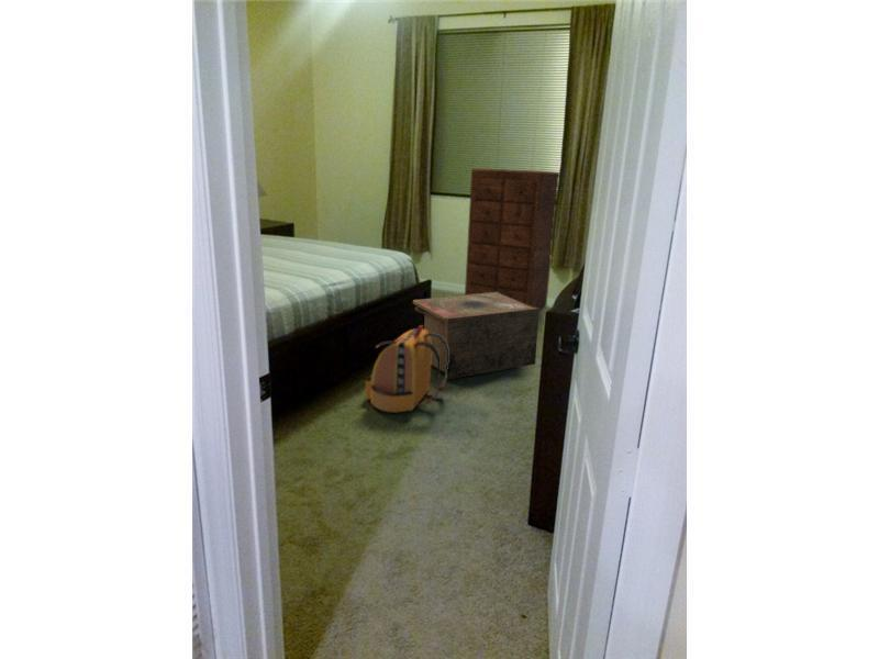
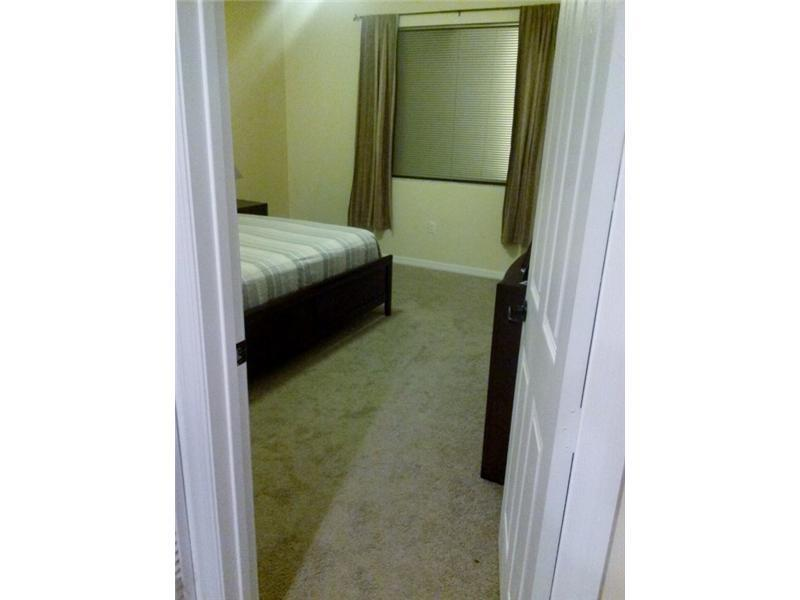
- backpack [365,324,449,413]
- dresser [464,167,560,313]
- nightstand [412,292,539,381]
